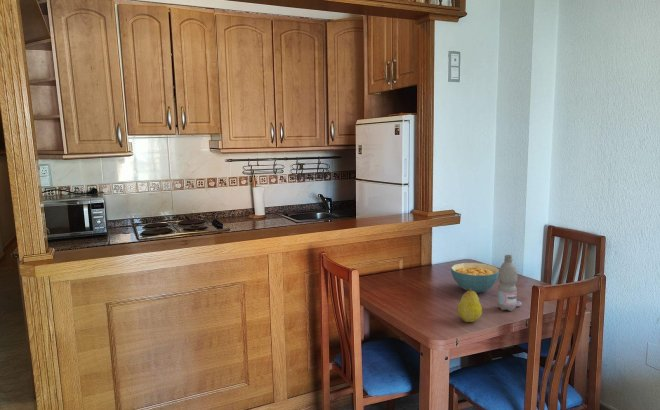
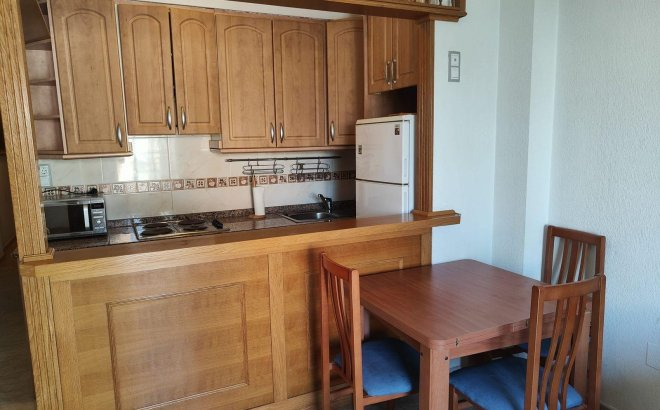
- water bottle [497,254,522,312]
- fruit [457,288,483,323]
- cereal bowl [450,262,500,294]
